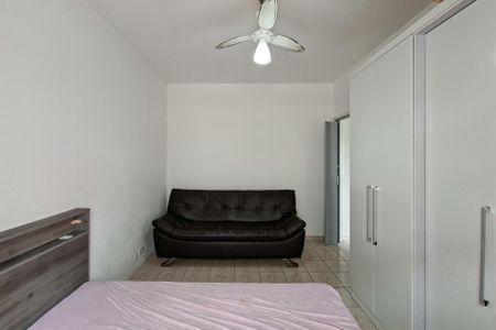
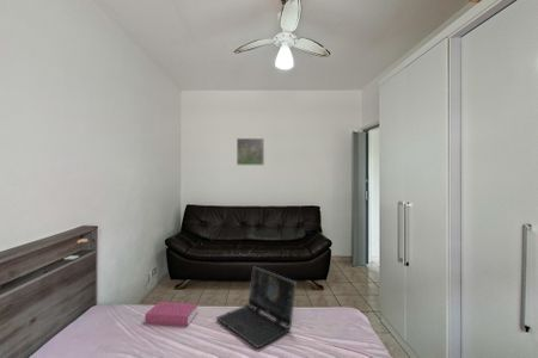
+ laptop [215,265,298,350]
+ book [143,301,200,327]
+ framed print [236,137,265,166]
